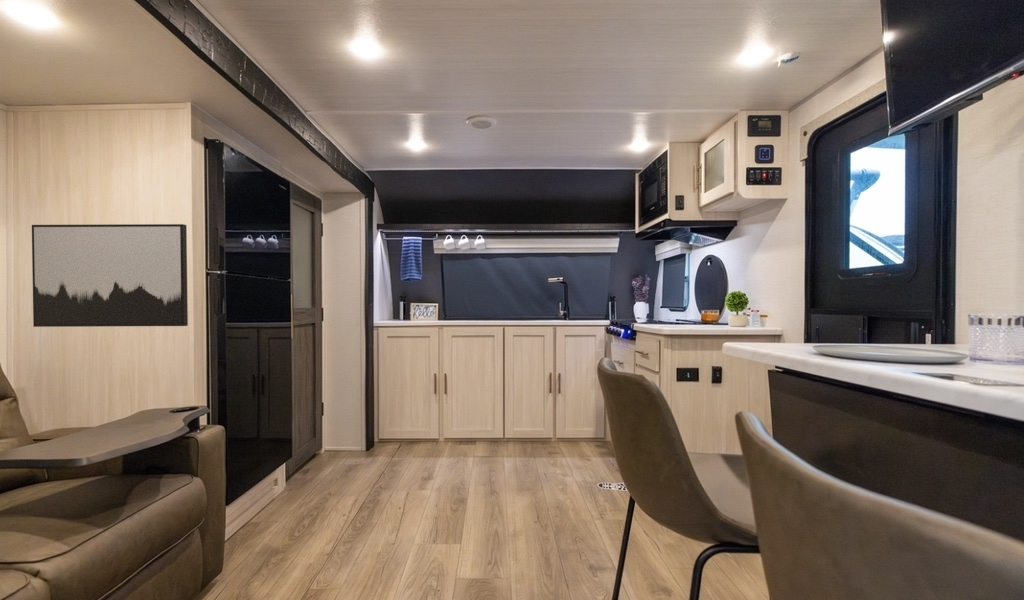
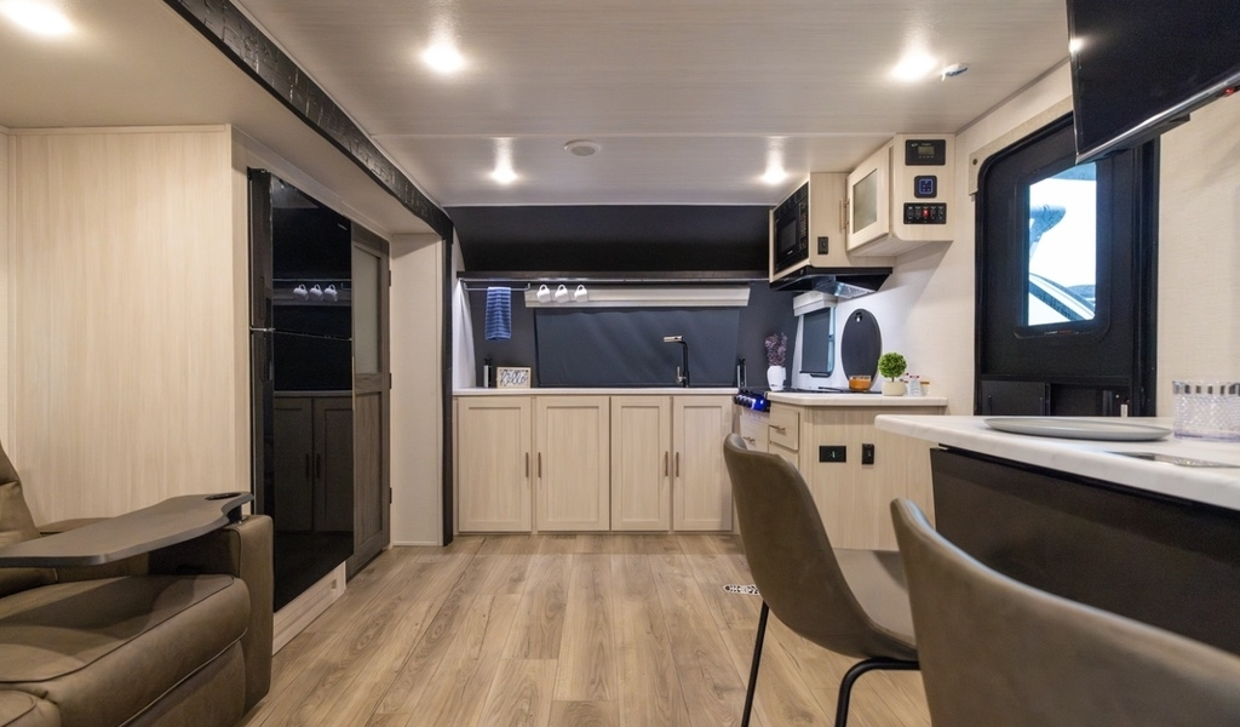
- wall art [31,223,189,328]
